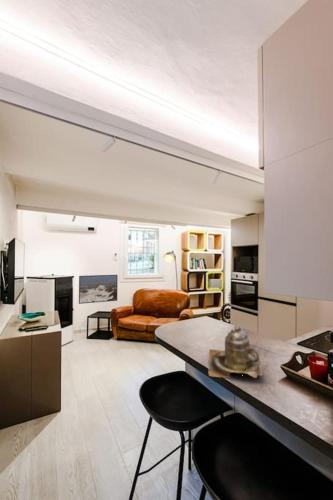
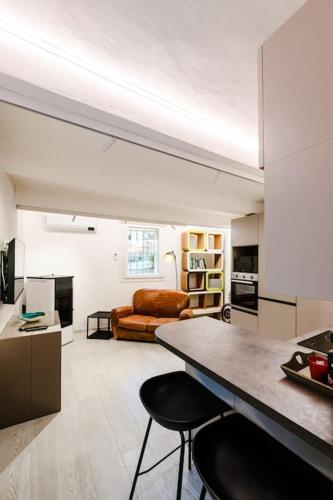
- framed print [78,274,119,305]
- teapot [207,325,264,379]
